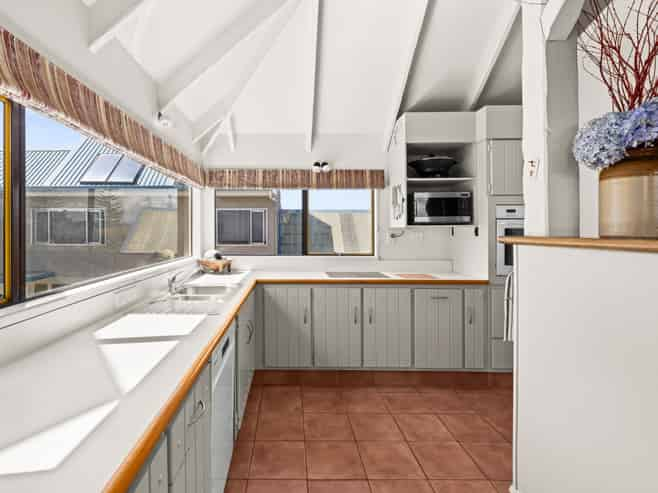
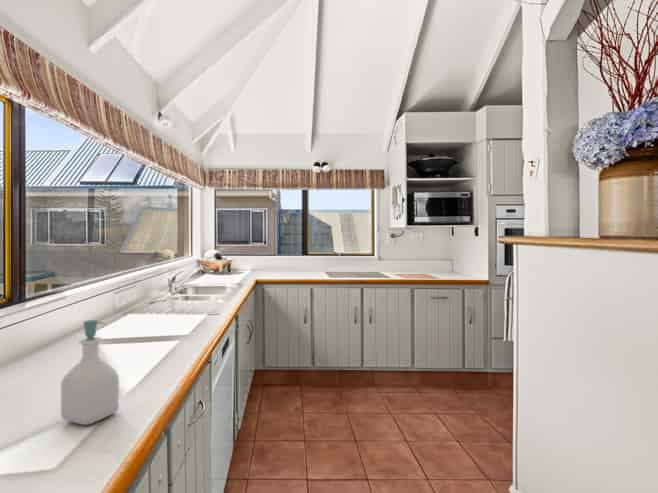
+ soap bottle [60,319,120,426]
